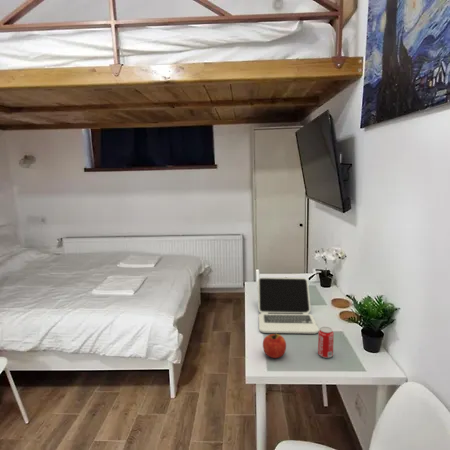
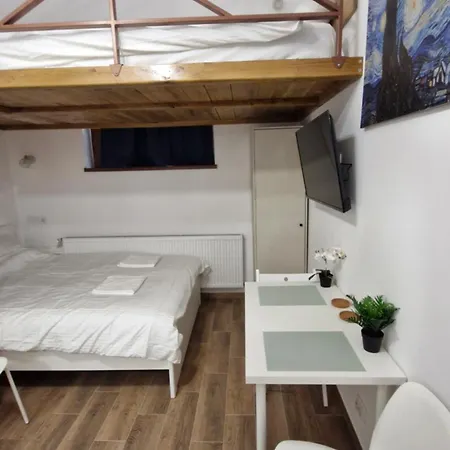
- beverage can [317,326,335,359]
- apple [262,333,287,359]
- laptop [257,276,319,334]
